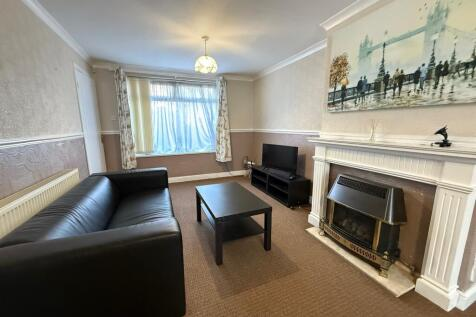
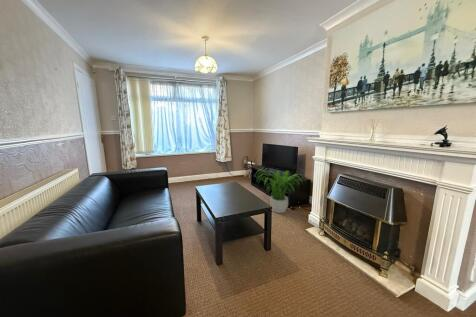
+ potted plant [254,168,307,214]
